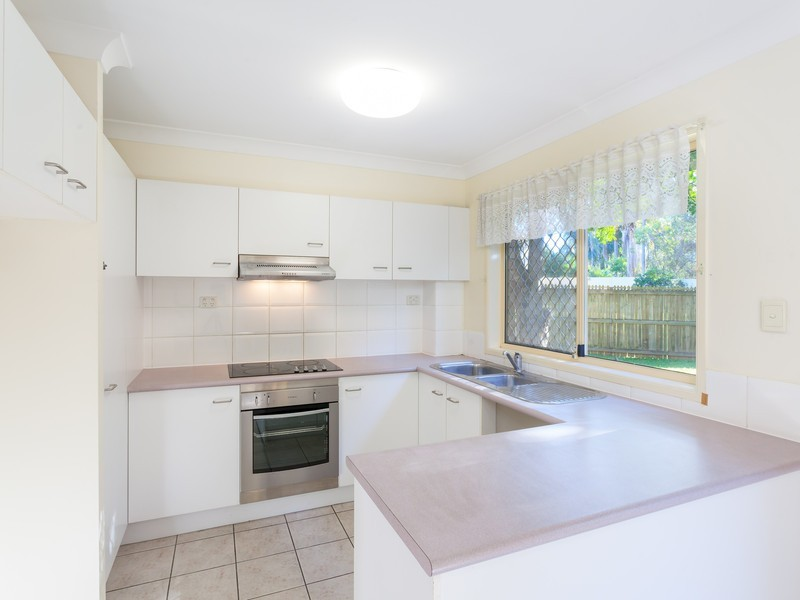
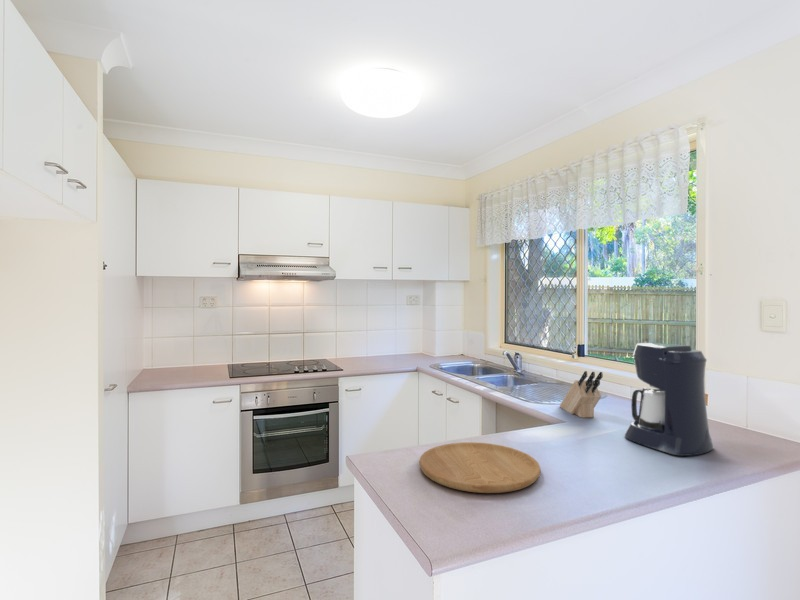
+ knife block [559,370,604,419]
+ coffee maker [624,342,714,457]
+ cutting board [418,441,541,494]
